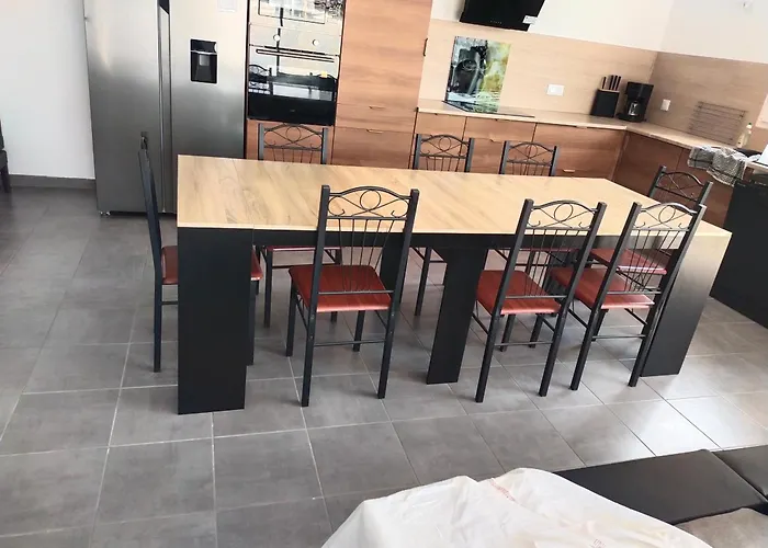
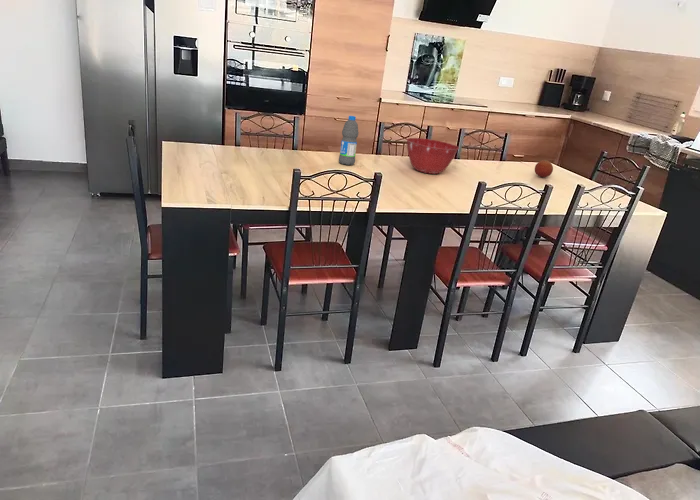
+ fruit [534,159,554,178]
+ mixing bowl [405,137,460,175]
+ water bottle [338,115,359,166]
